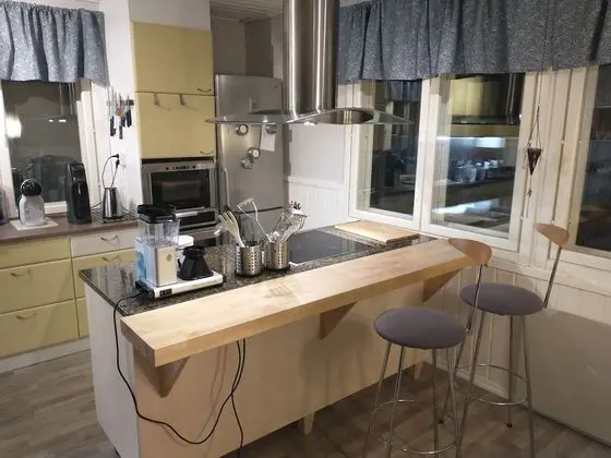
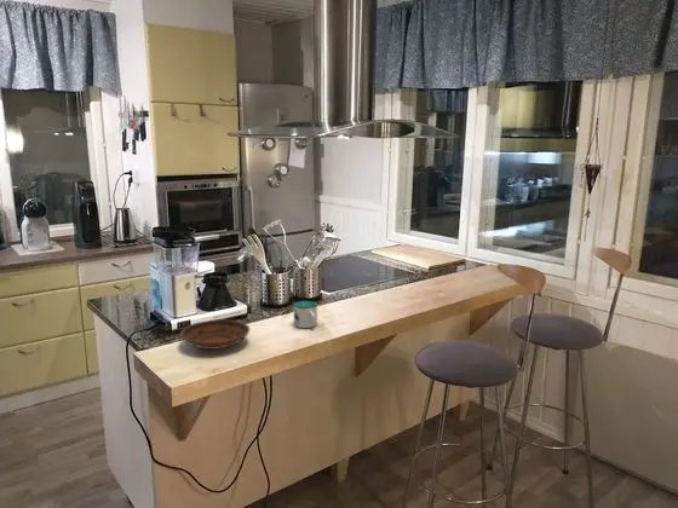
+ mug [292,299,318,329]
+ bowl [179,318,251,351]
